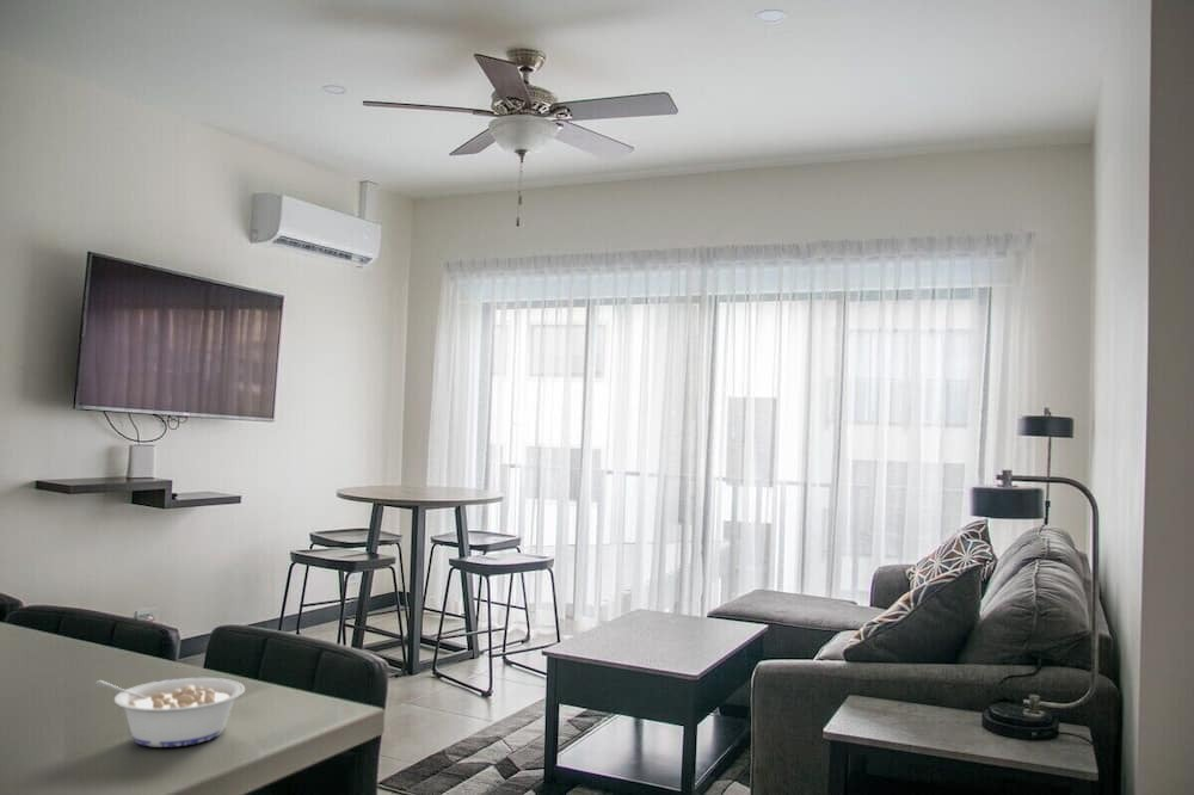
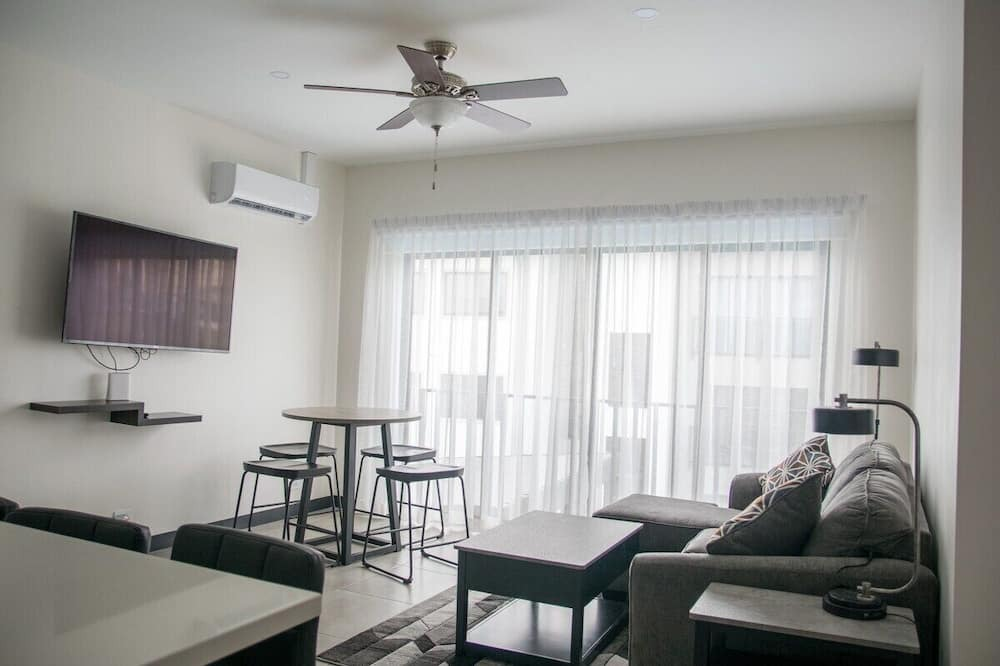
- legume [94,677,246,748]
